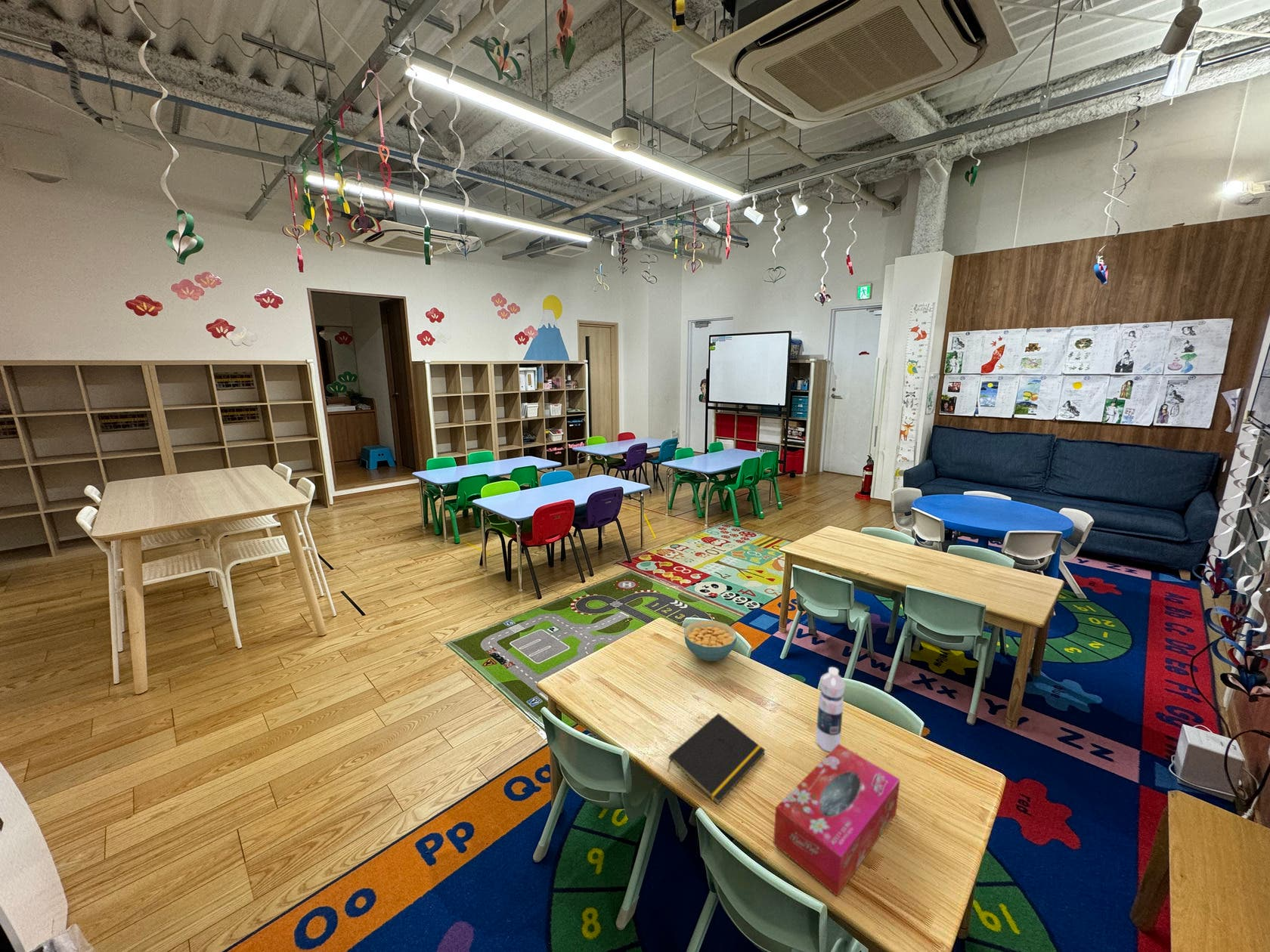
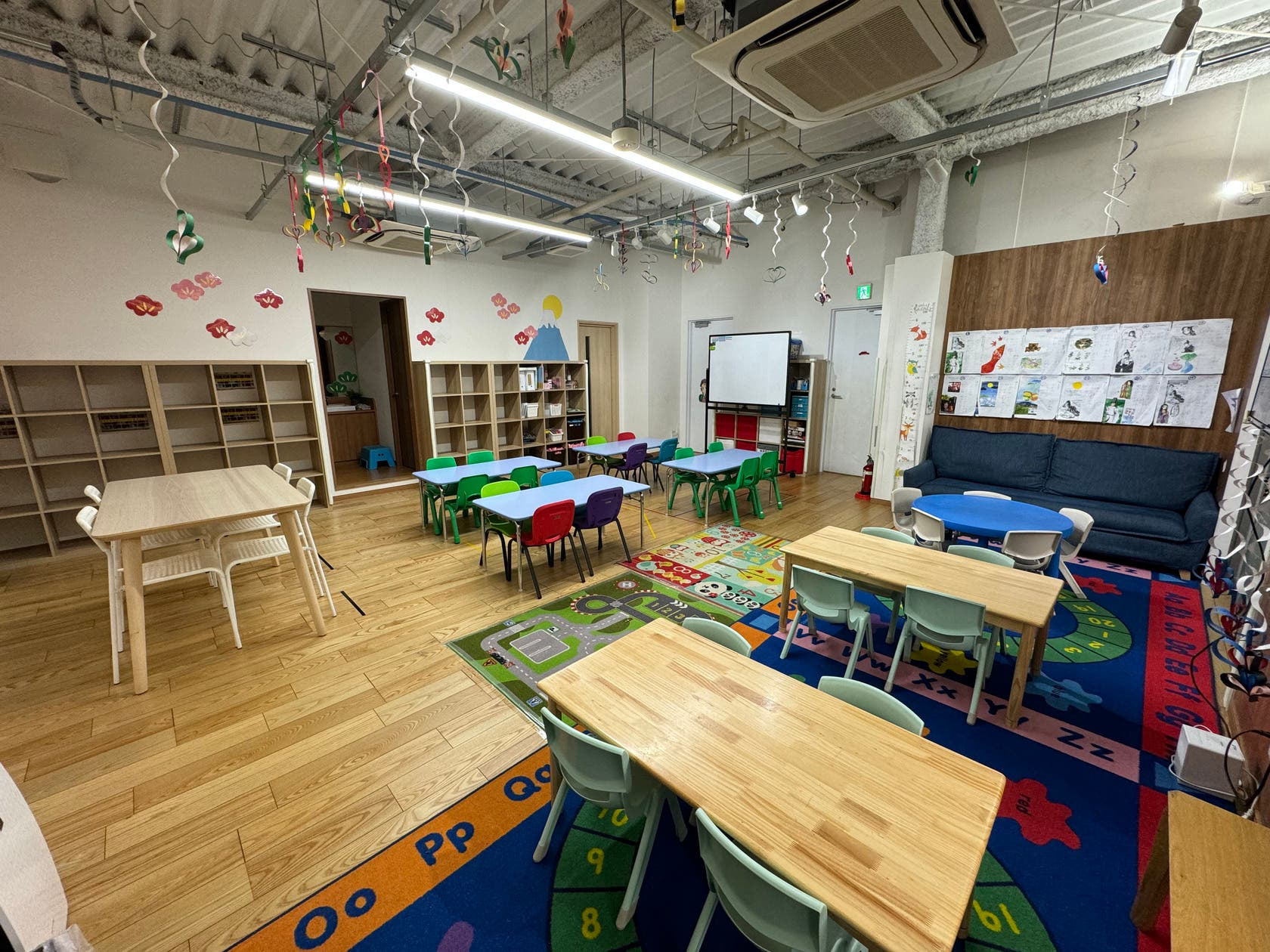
- notepad [667,712,766,805]
- water bottle [815,666,846,753]
- cereal bowl [683,620,738,662]
- tissue box [773,743,901,898]
